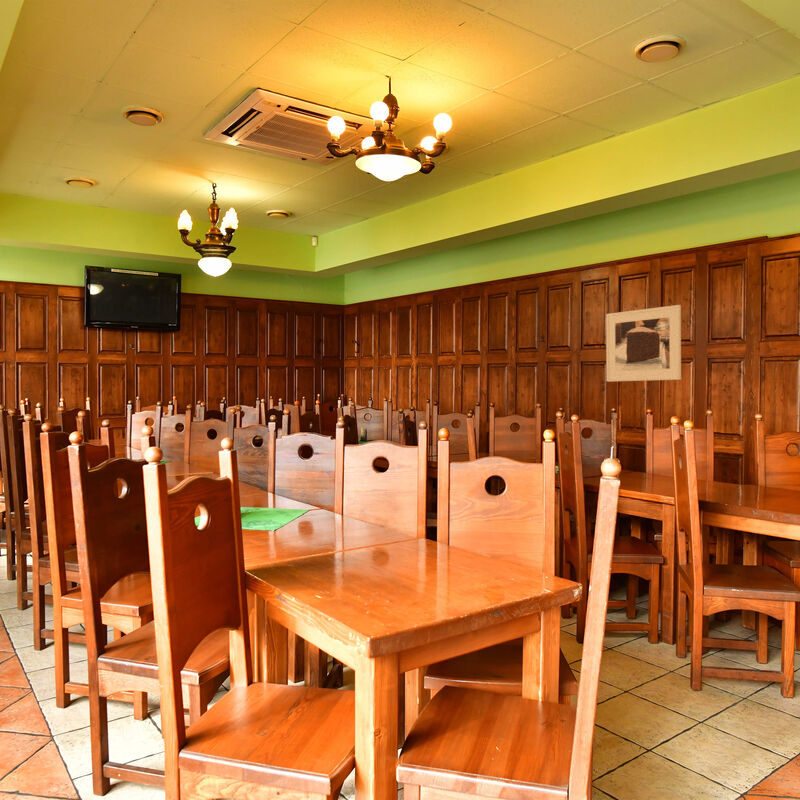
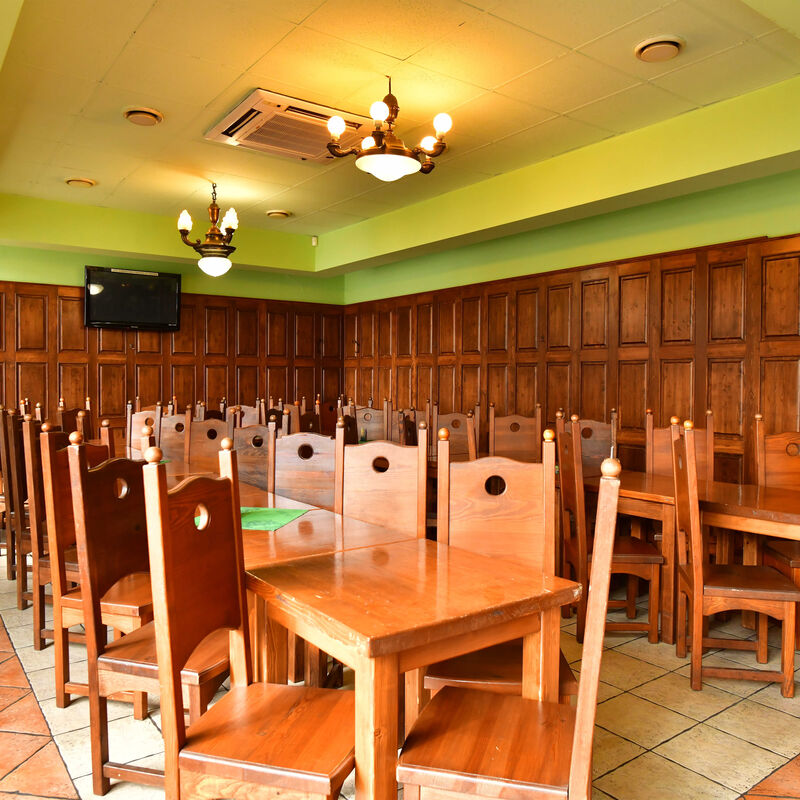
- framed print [605,304,682,382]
